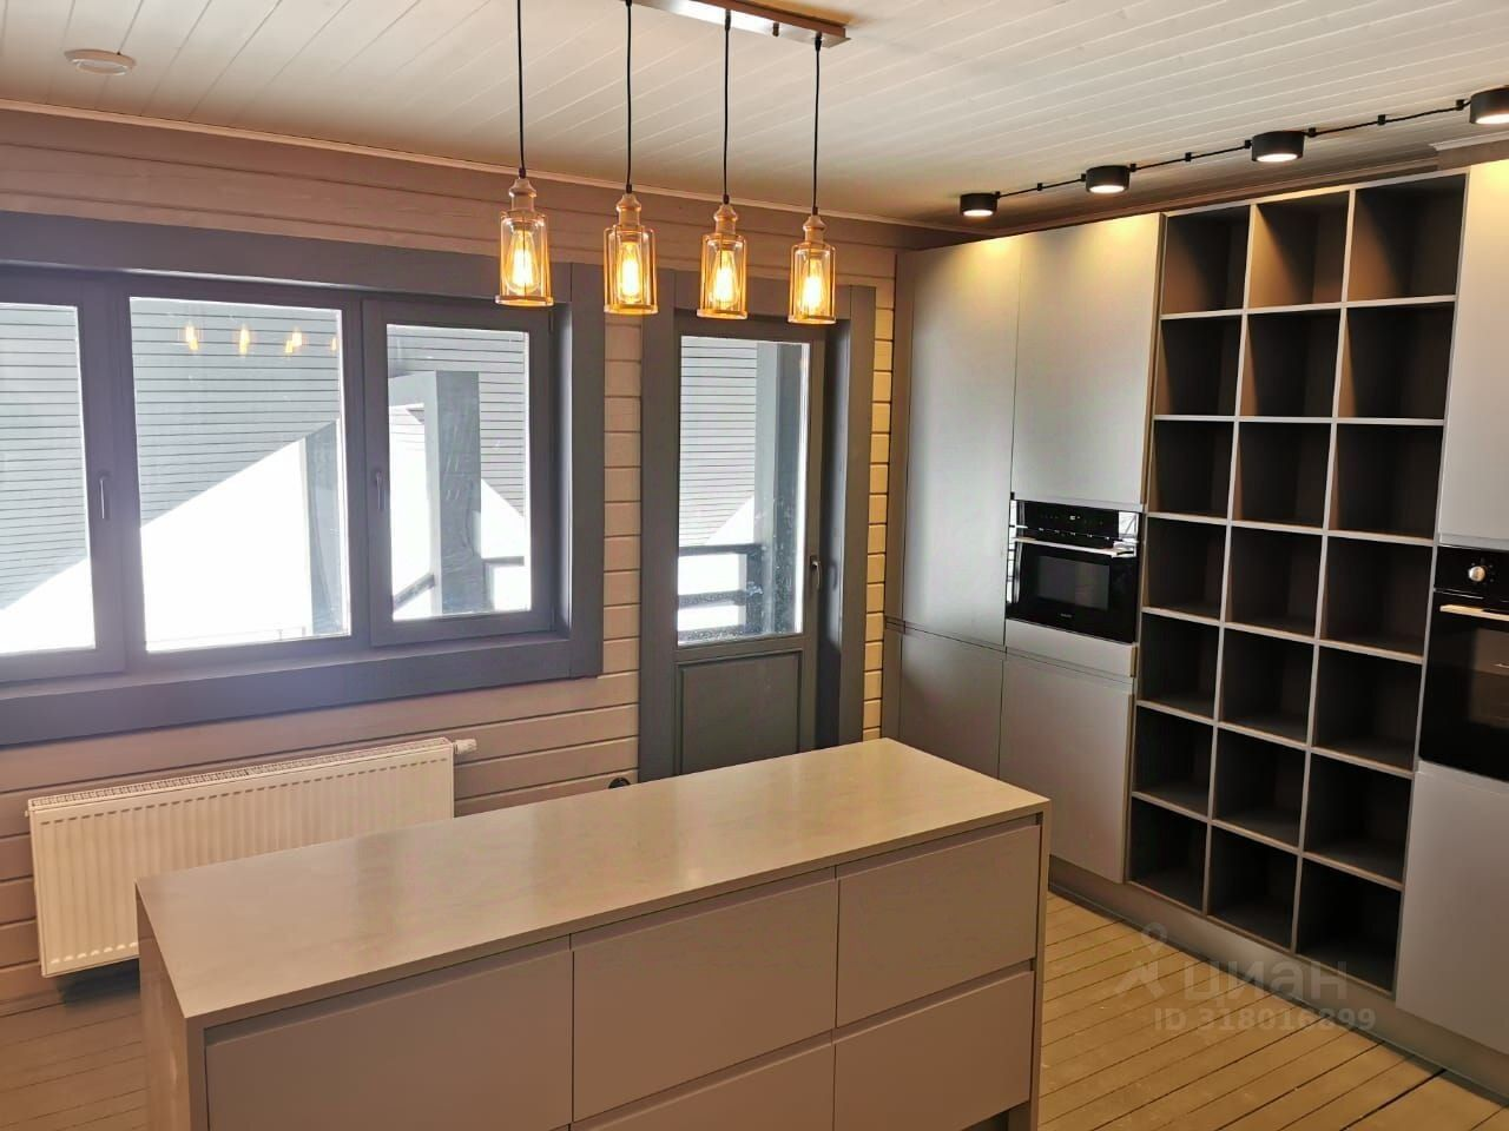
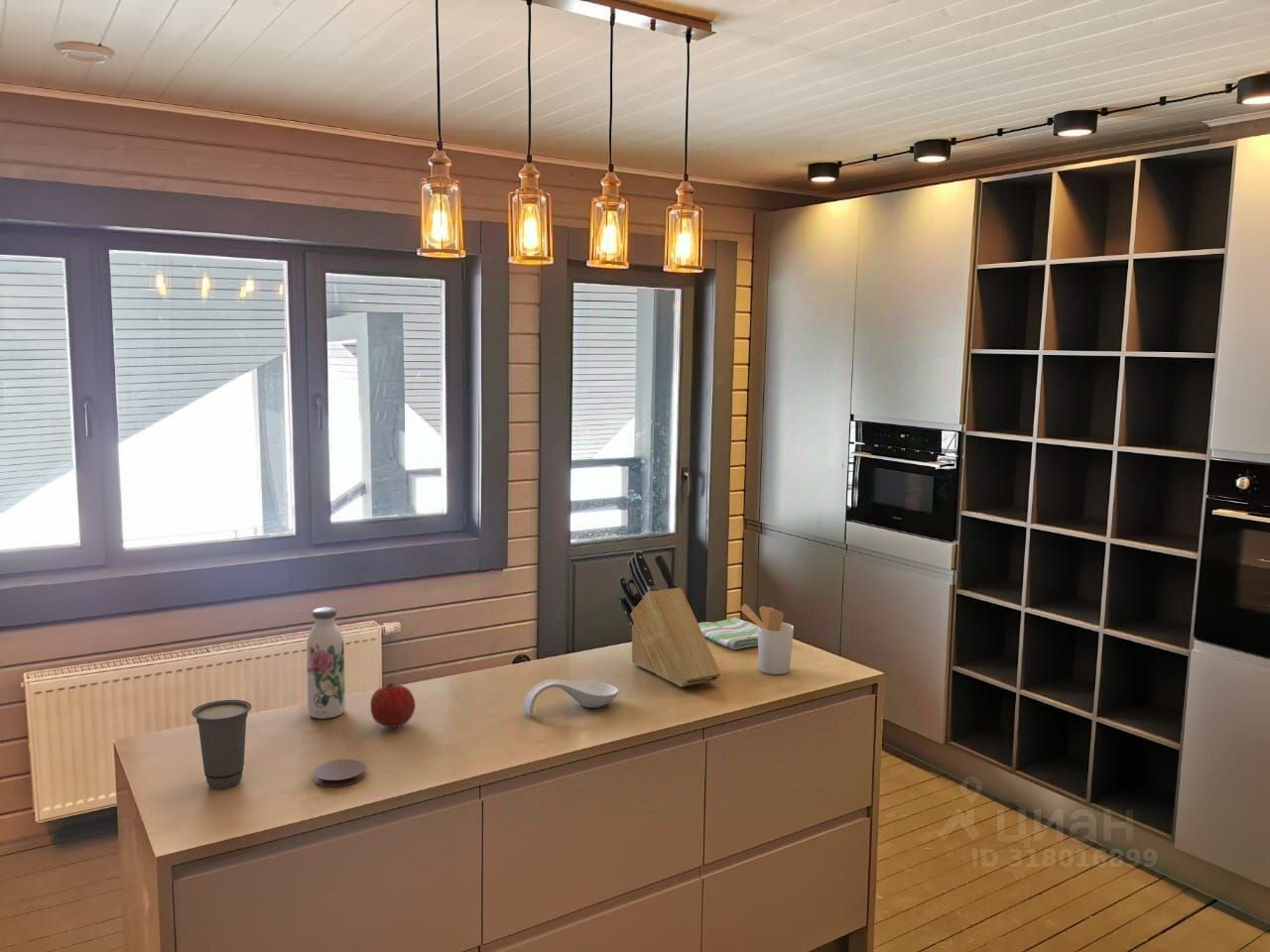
+ water bottle [306,606,346,720]
+ cup [191,699,253,790]
+ spoon rest [522,678,619,717]
+ coaster [313,759,366,787]
+ utensil holder [739,603,795,675]
+ fruit [369,681,417,729]
+ knife block [618,549,721,688]
+ dish towel [698,617,758,651]
